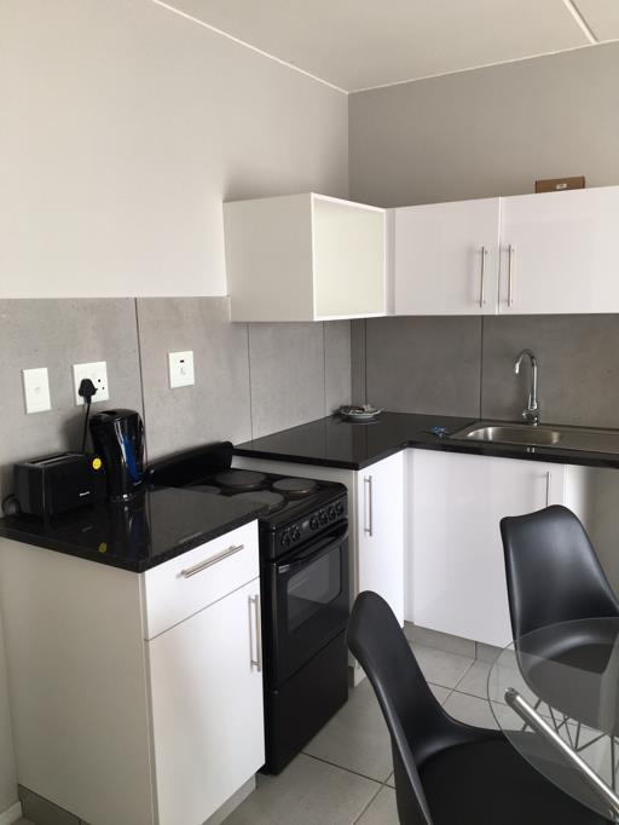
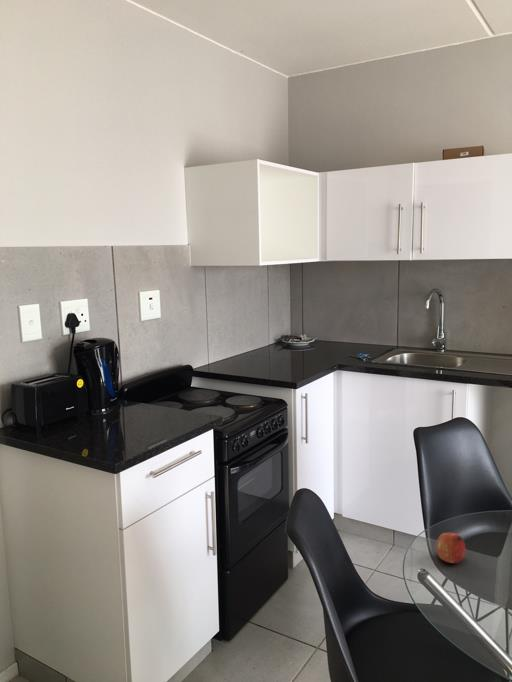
+ fruit [435,532,467,564]
